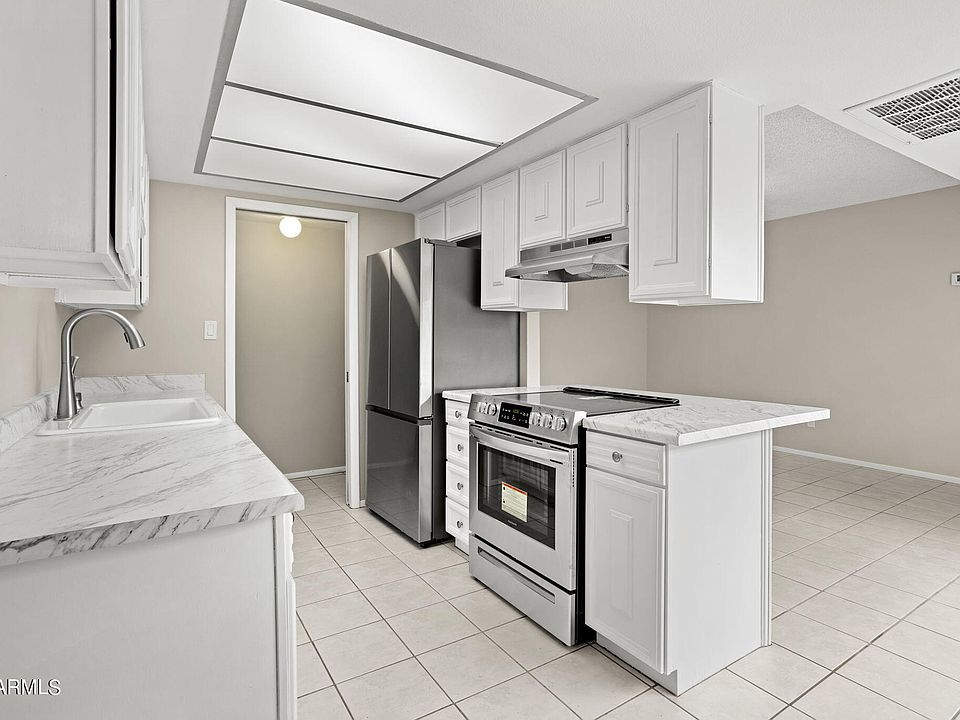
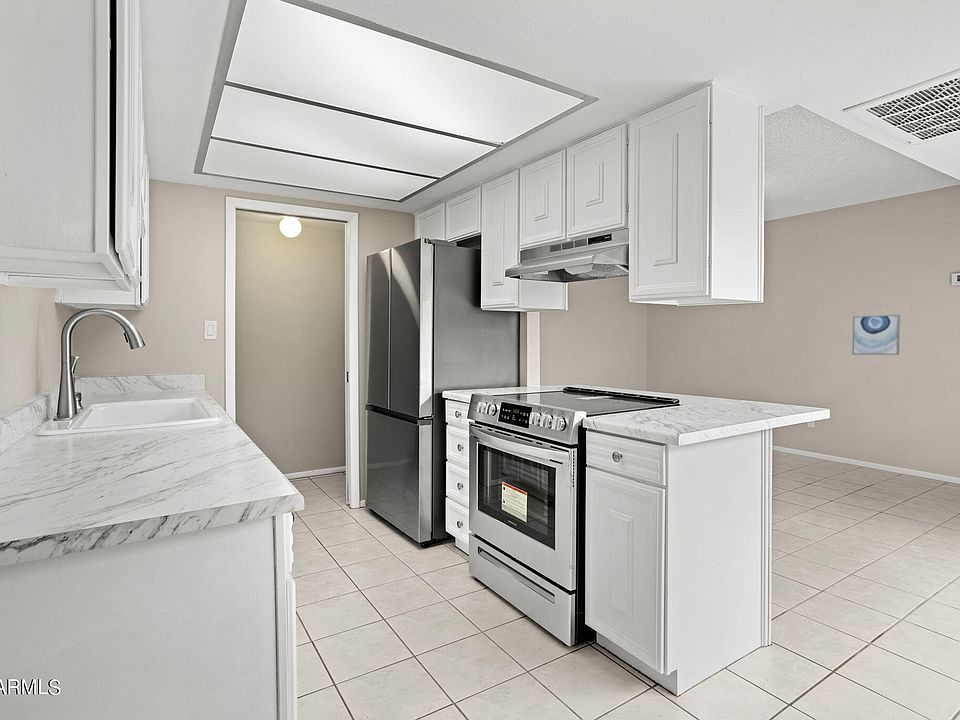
+ wall art [851,314,901,356]
